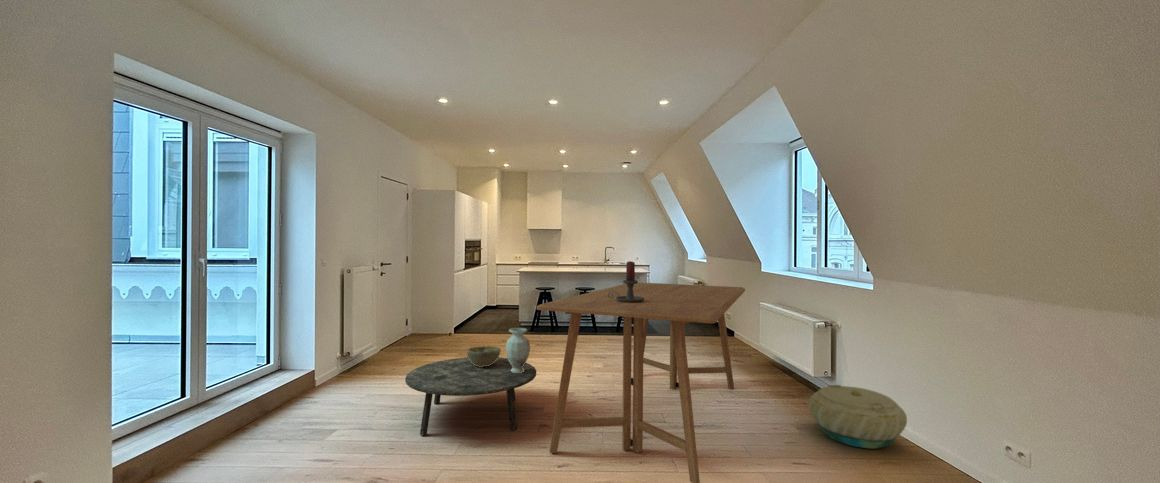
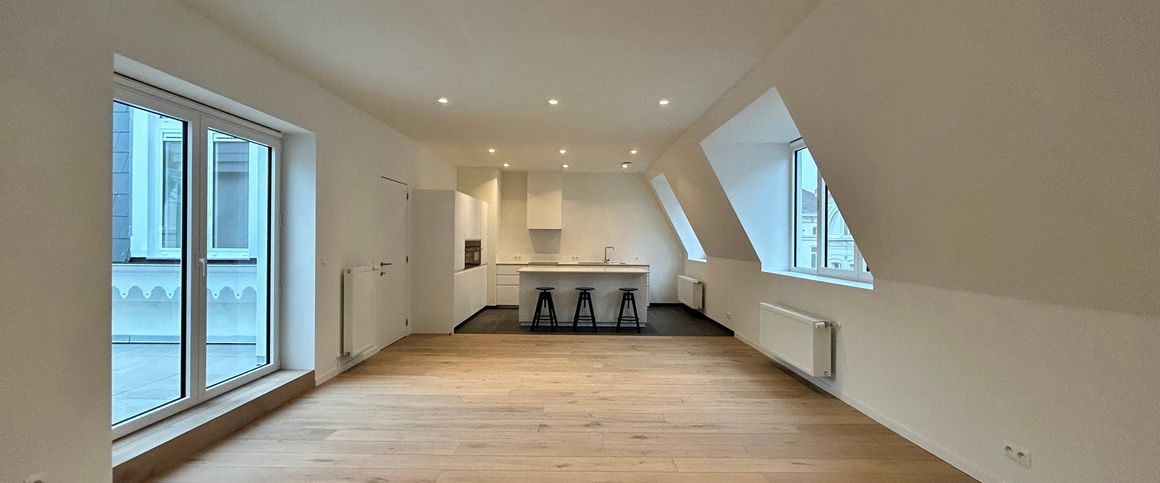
- candle holder [608,260,644,303]
- coffee table [404,356,537,437]
- dining table [536,282,746,483]
- vase [505,327,531,373]
- decorative bowl [466,345,501,367]
- basket [808,384,908,449]
